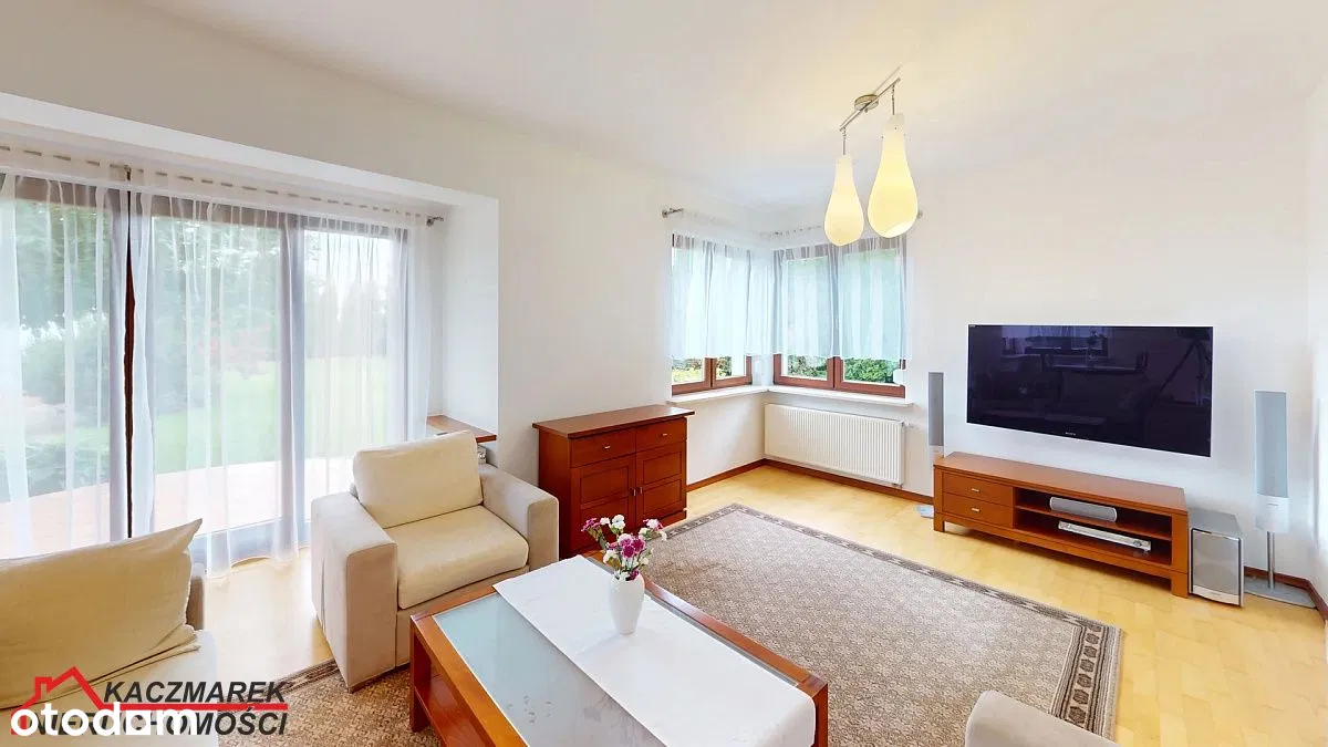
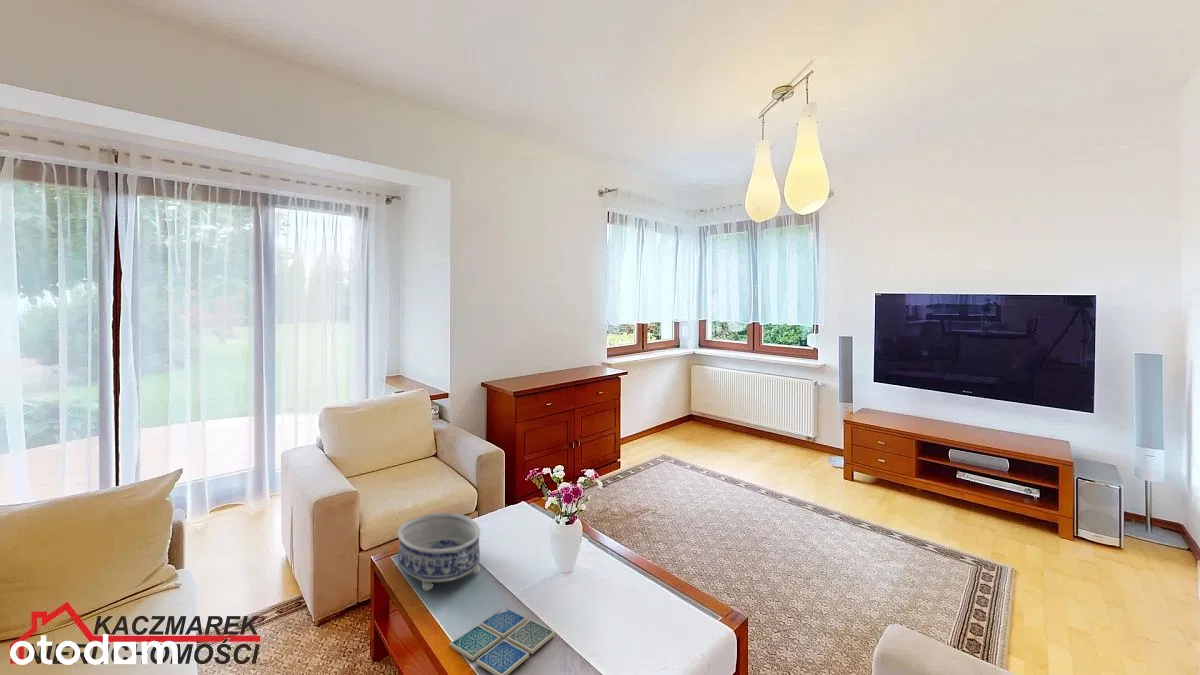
+ decorative bowl [396,511,481,592]
+ drink coaster [449,607,556,675]
